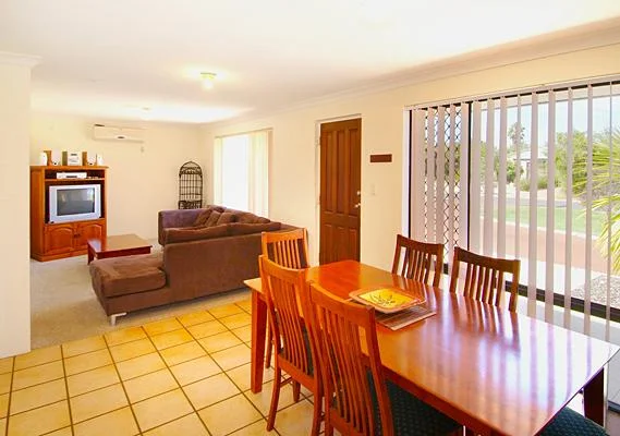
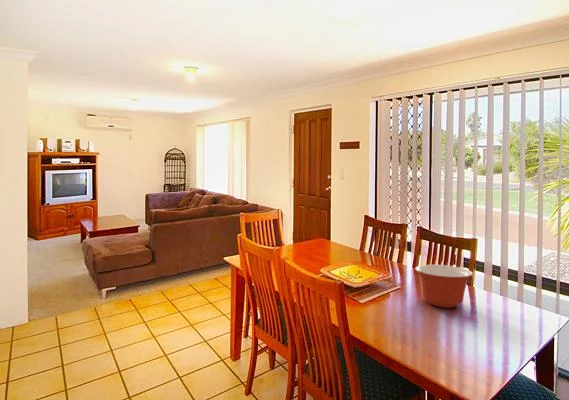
+ mixing bowl [414,264,474,309]
